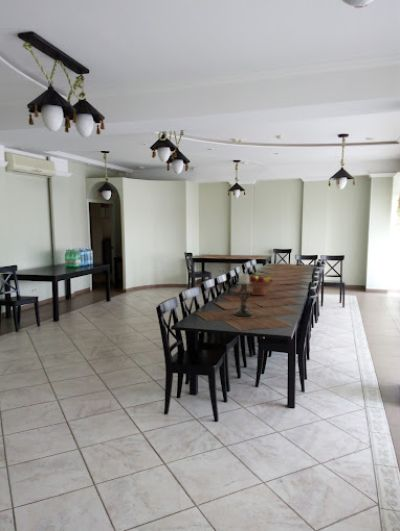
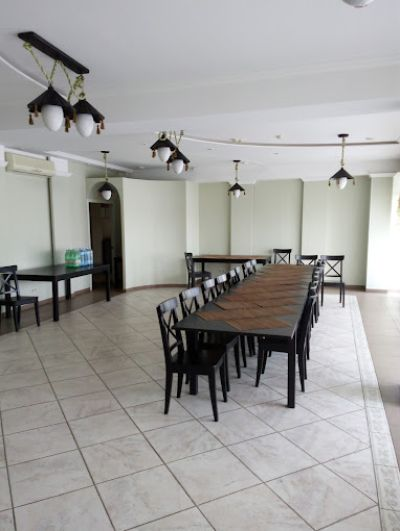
- candle holder [234,272,254,318]
- fruit bowl [247,272,275,296]
